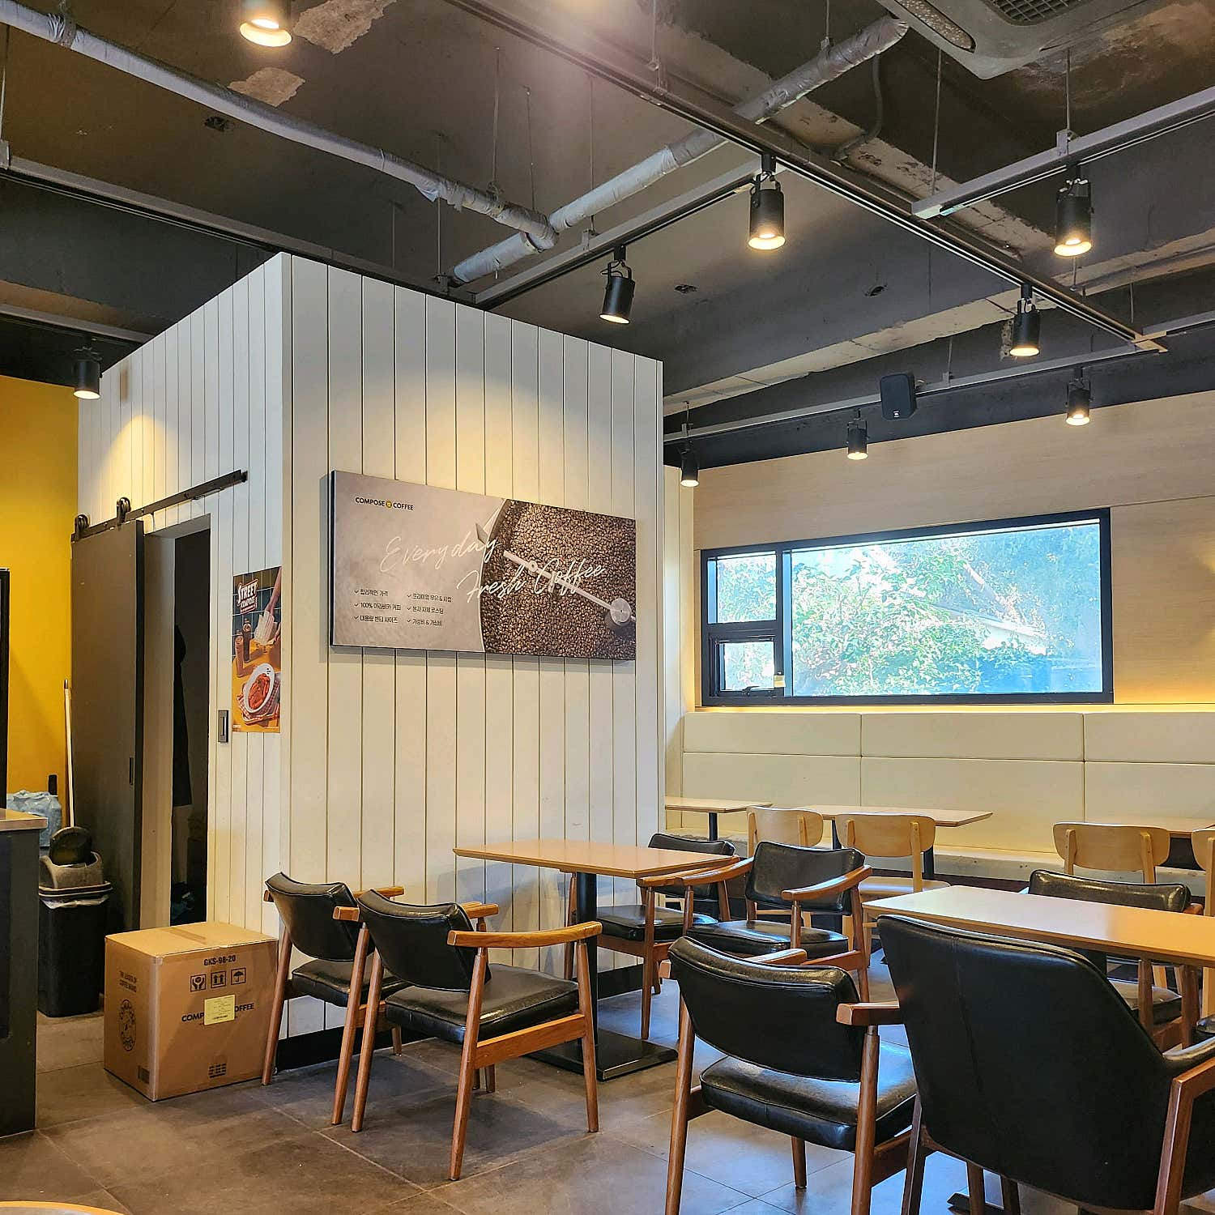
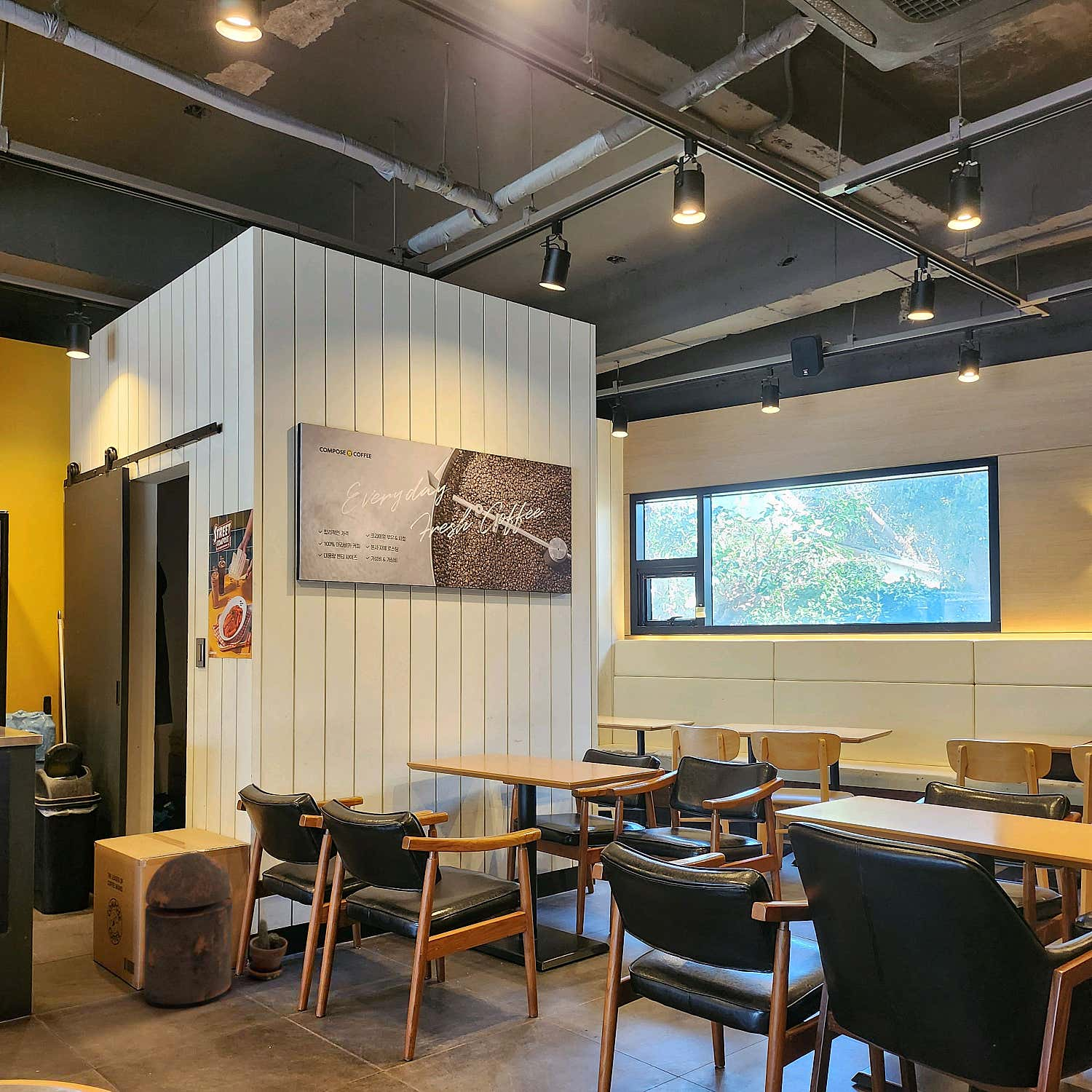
+ trash can [143,852,233,1009]
+ potted plant [246,918,288,980]
